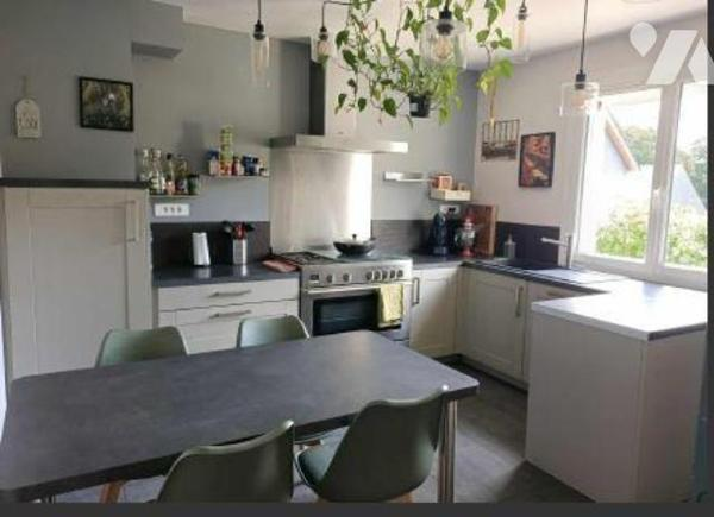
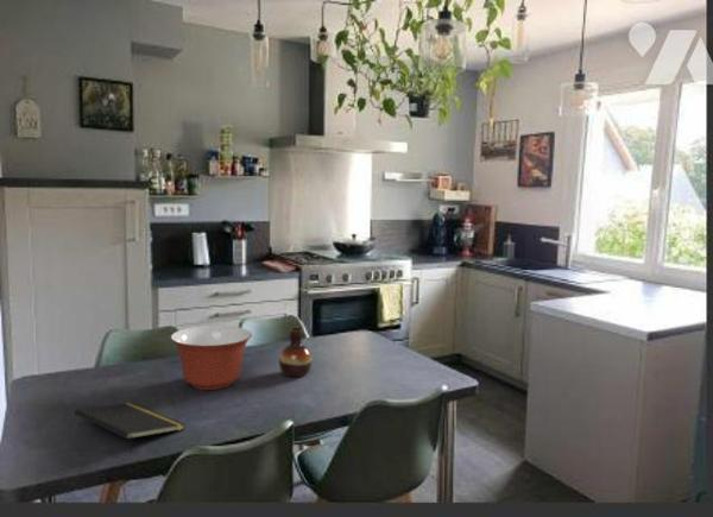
+ mixing bowl [170,324,253,391]
+ notepad [74,402,185,454]
+ vase [278,327,313,378]
